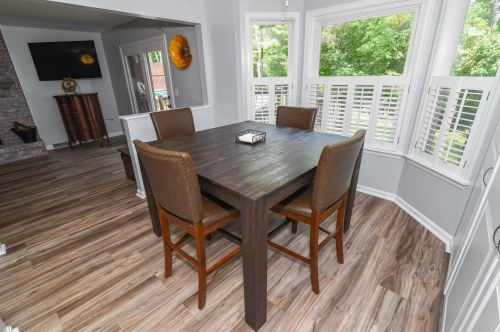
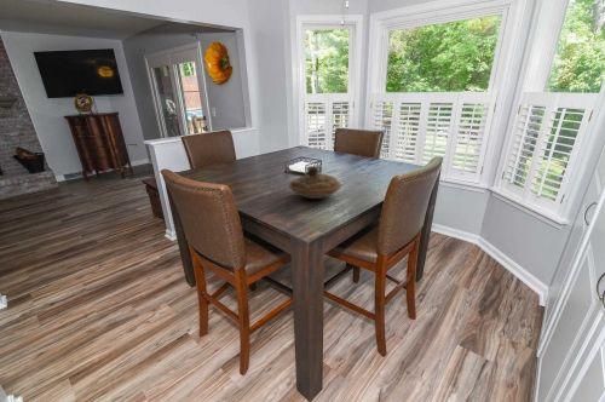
+ decorative bowl [288,165,342,200]
